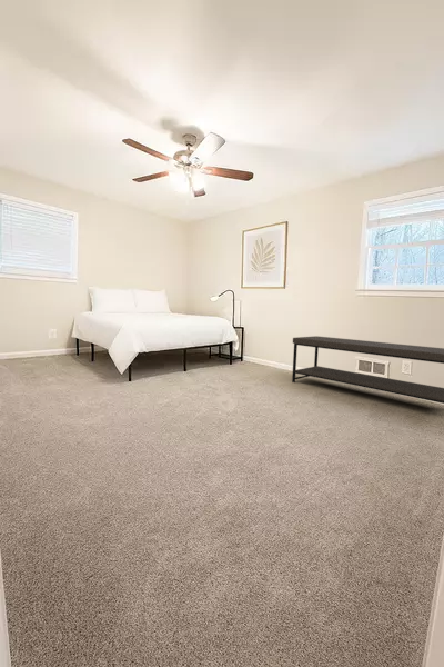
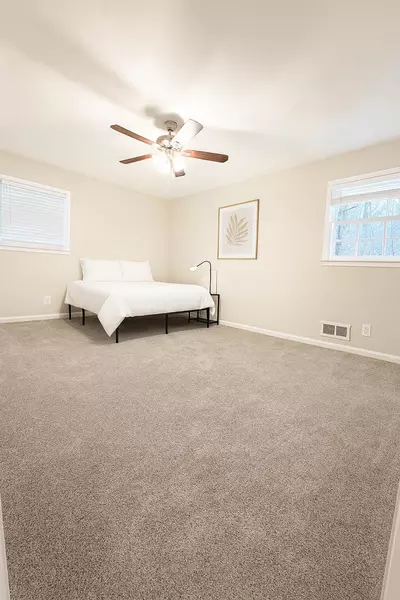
- storage bench [291,335,444,405]
